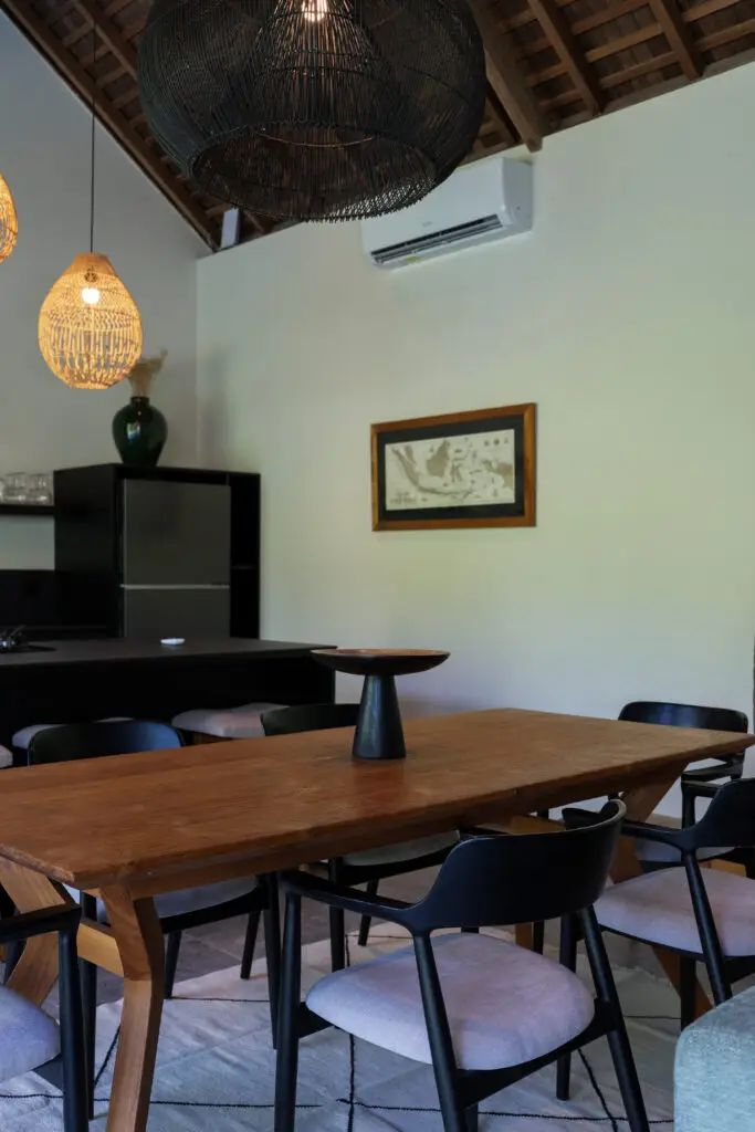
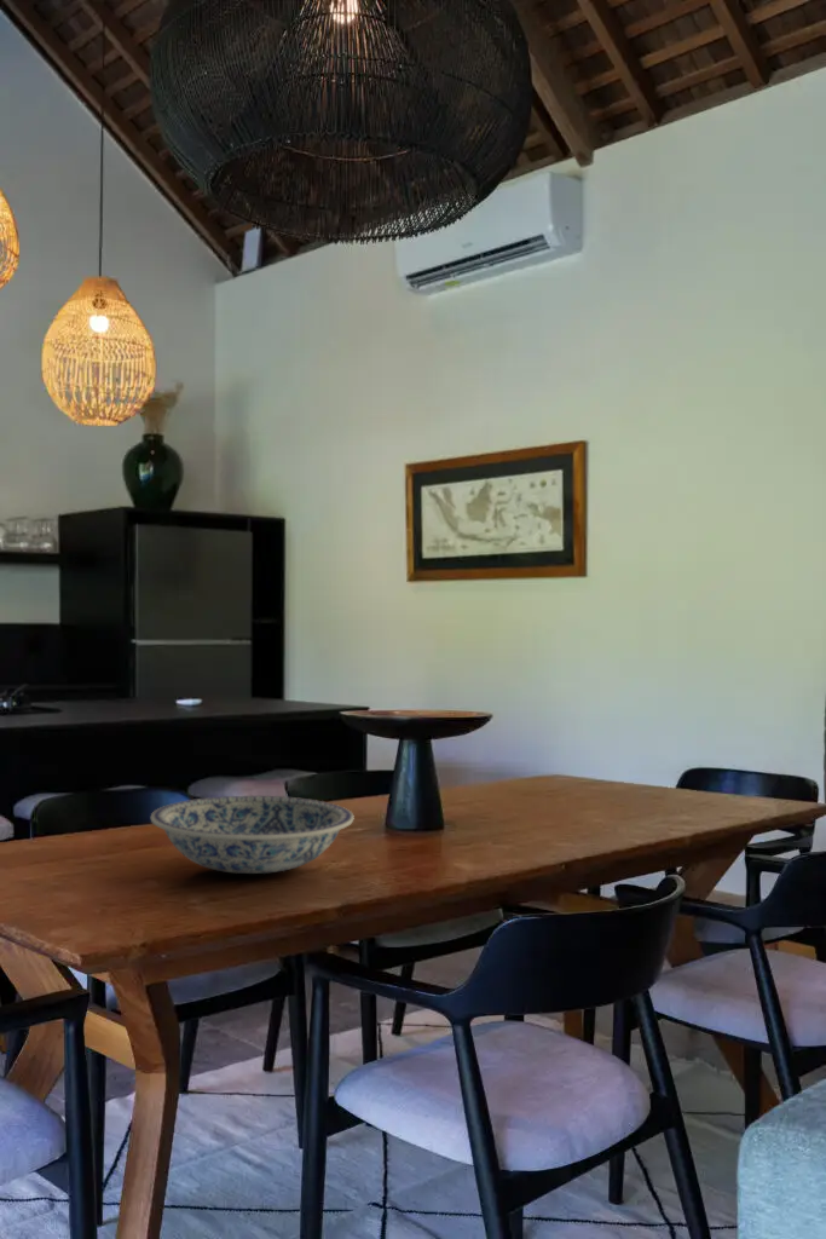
+ ceramic bowl [150,795,356,875]
